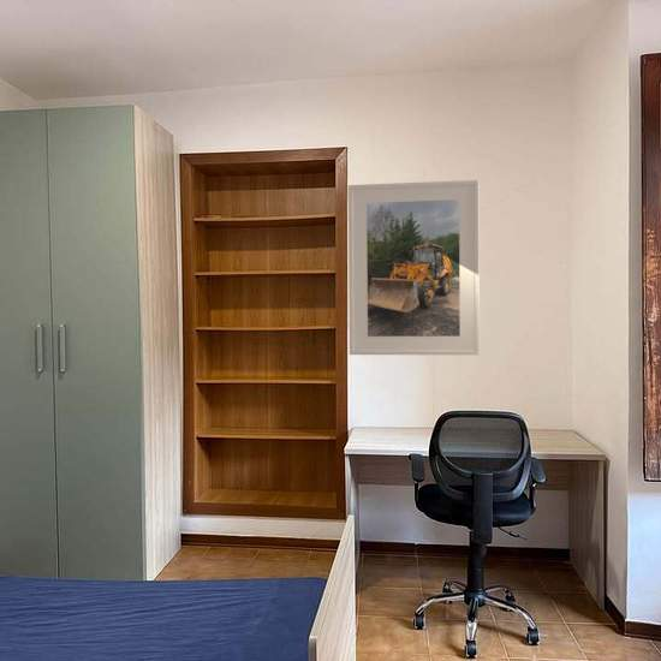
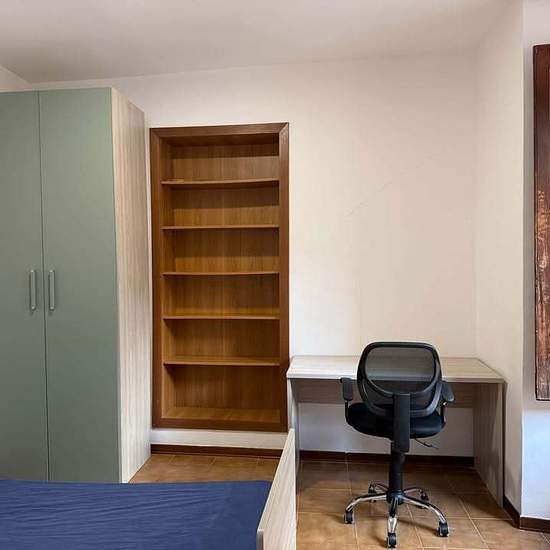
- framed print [347,179,481,356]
